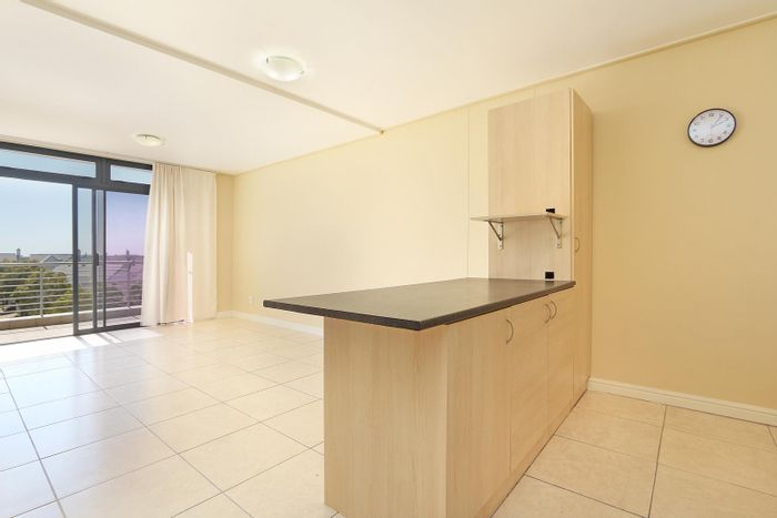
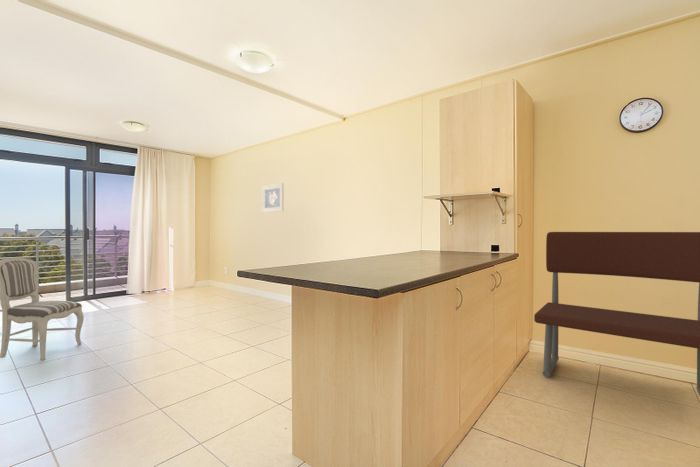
+ dining chair [0,256,85,361]
+ bench [533,231,700,396]
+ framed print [261,182,284,213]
